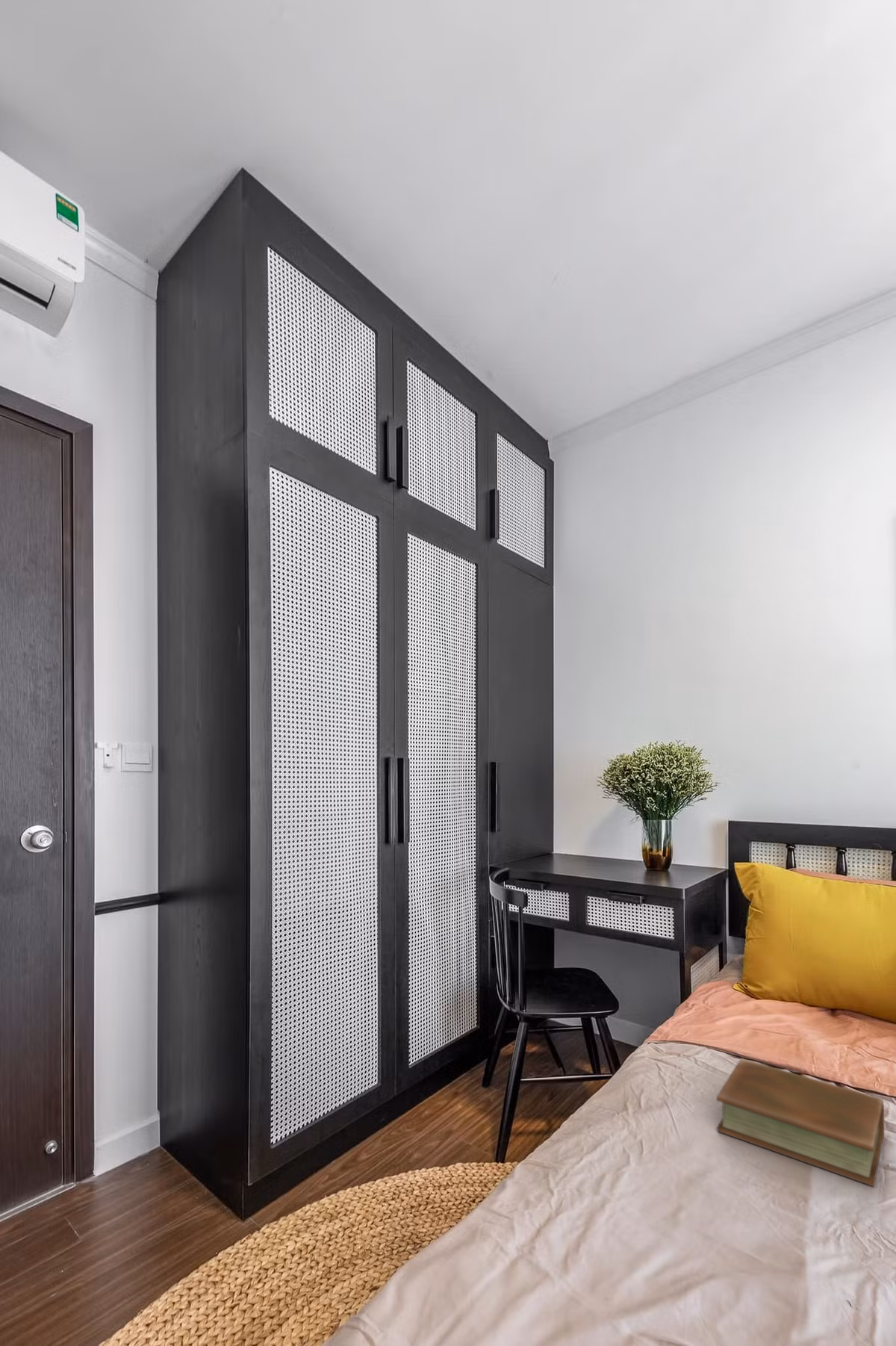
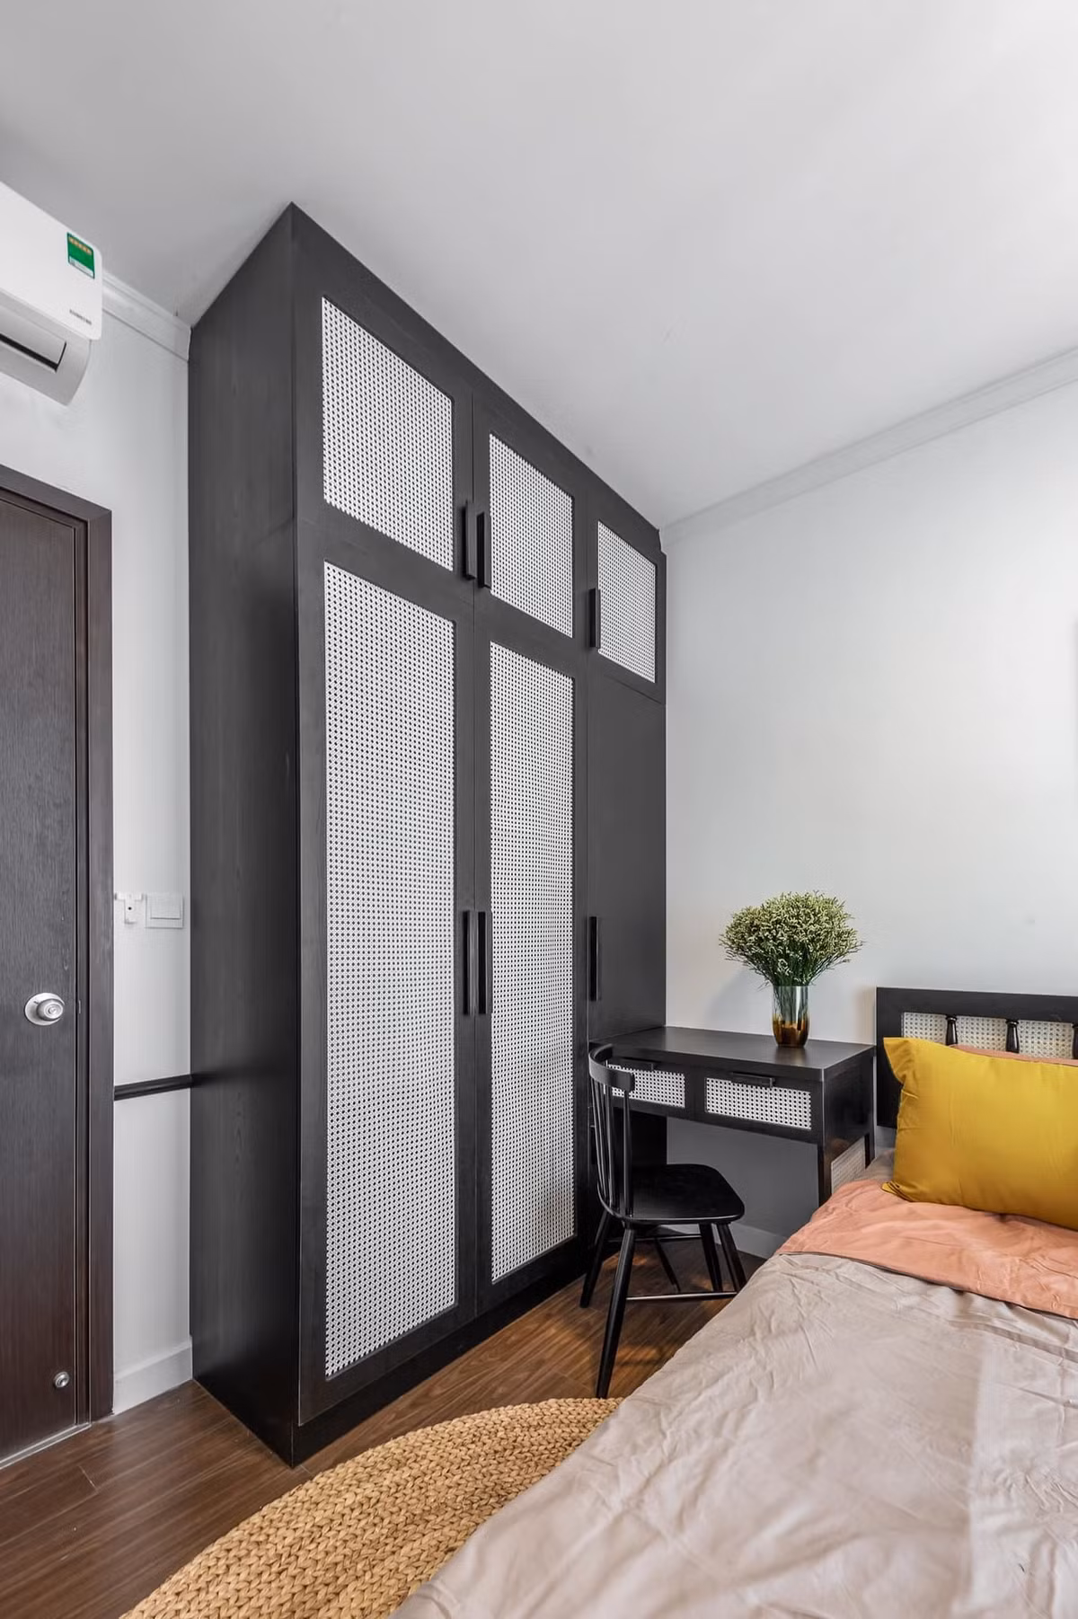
- book [716,1058,885,1188]
